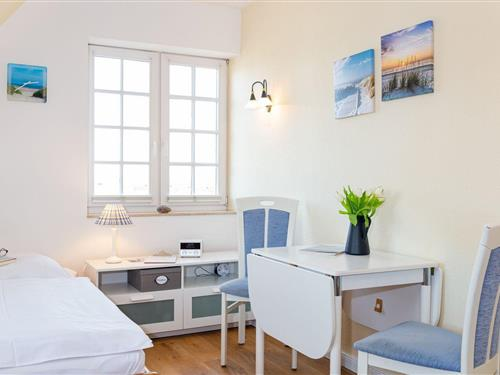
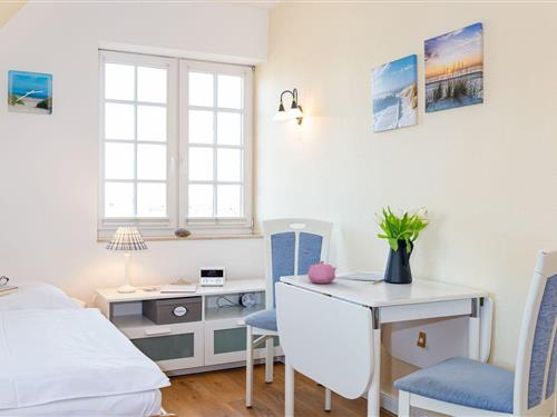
+ teapot [307,260,338,285]
